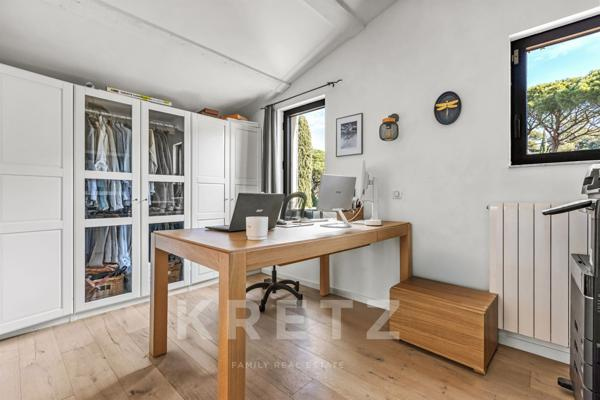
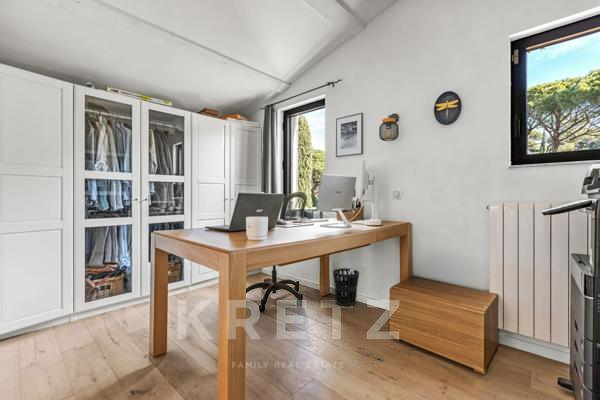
+ wastebasket [332,267,360,307]
